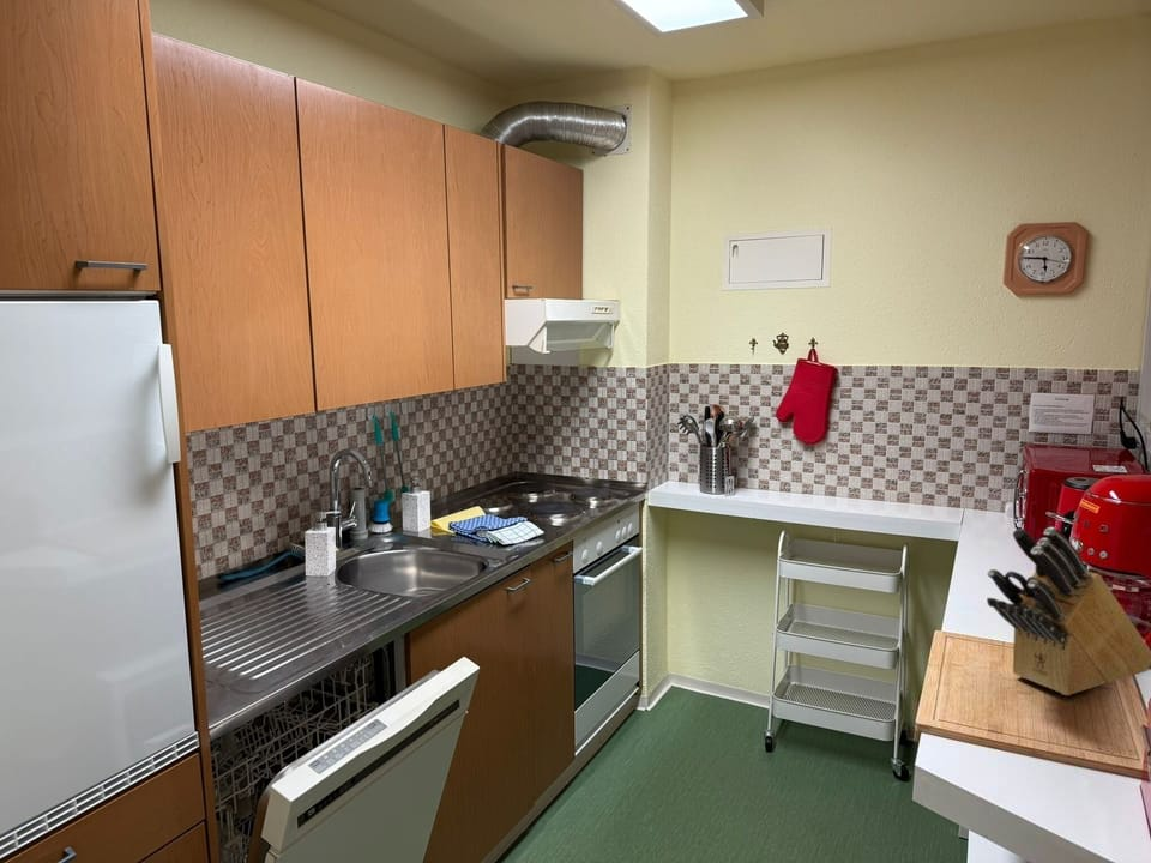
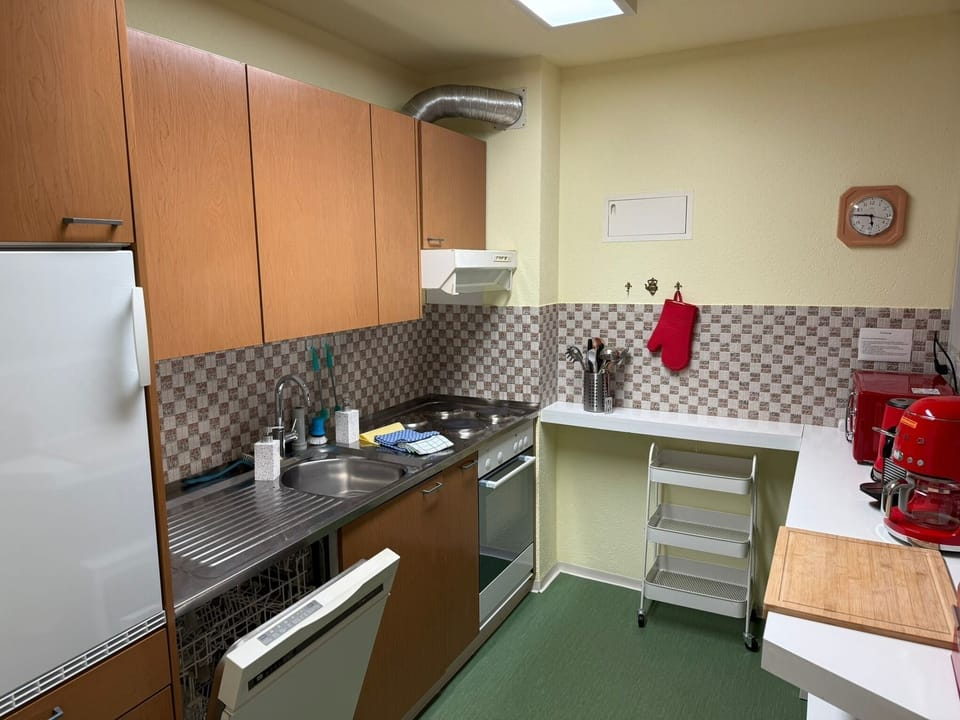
- knife block [986,526,1151,696]
